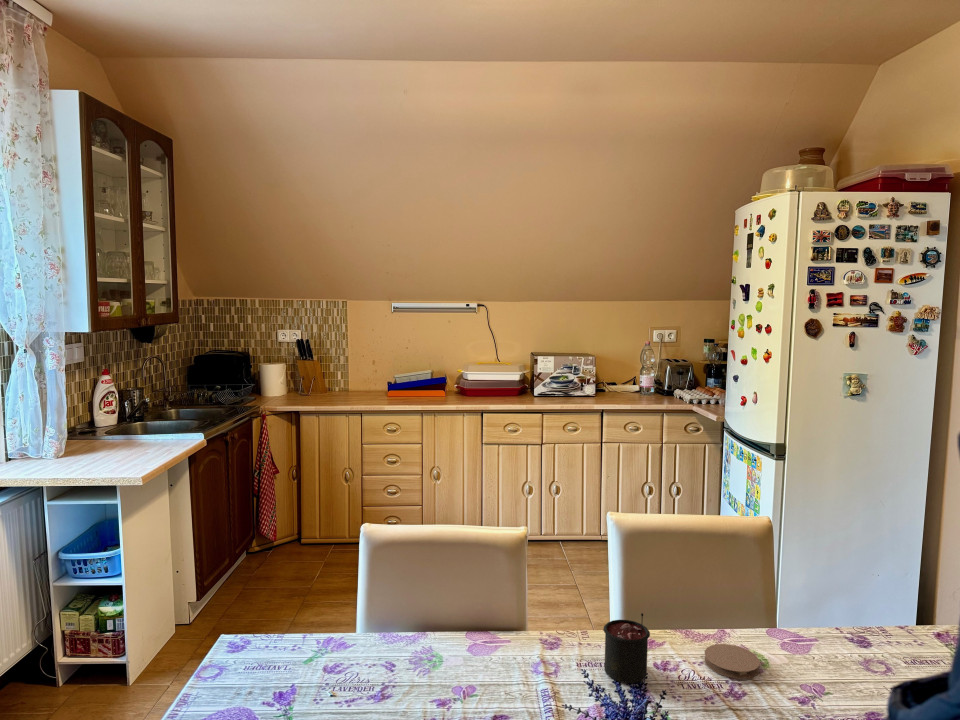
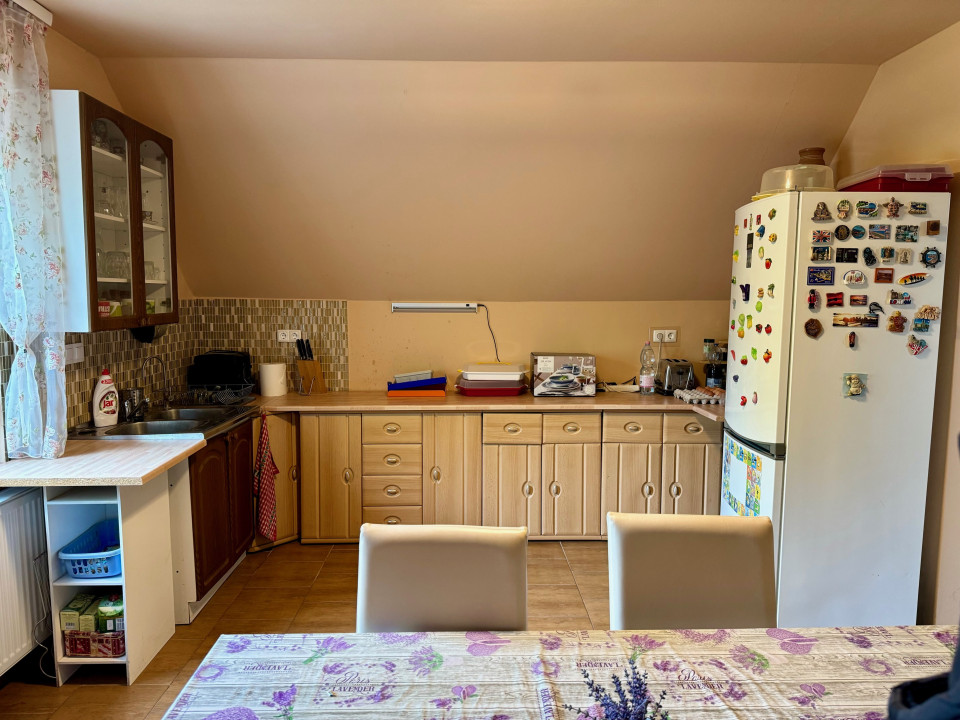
- coaster [703,643,761,680]
- candle [602,612,651,684]
